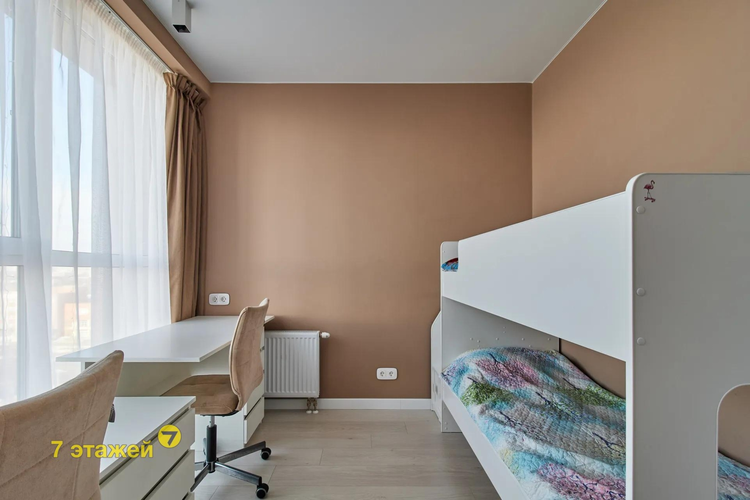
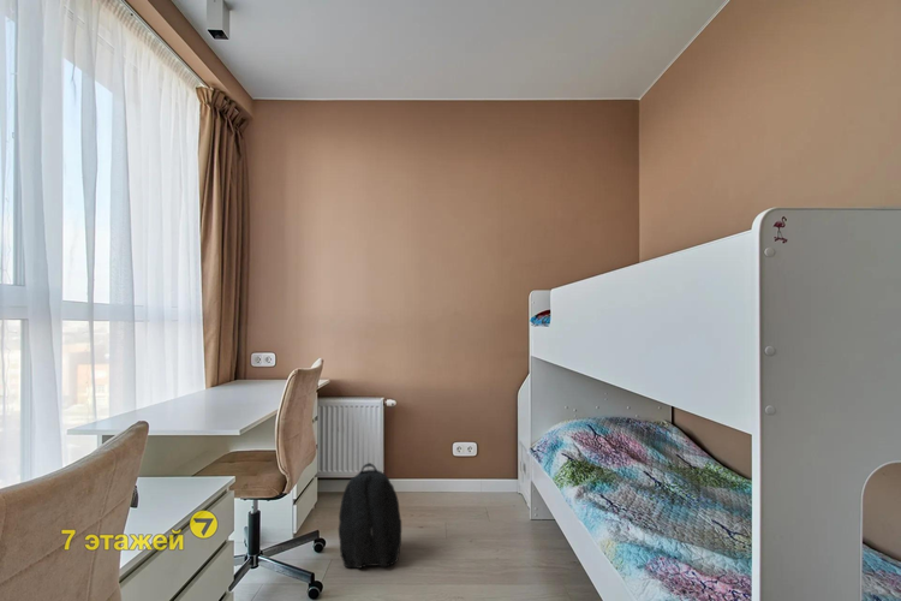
+ backpack [338,462,402,570]
